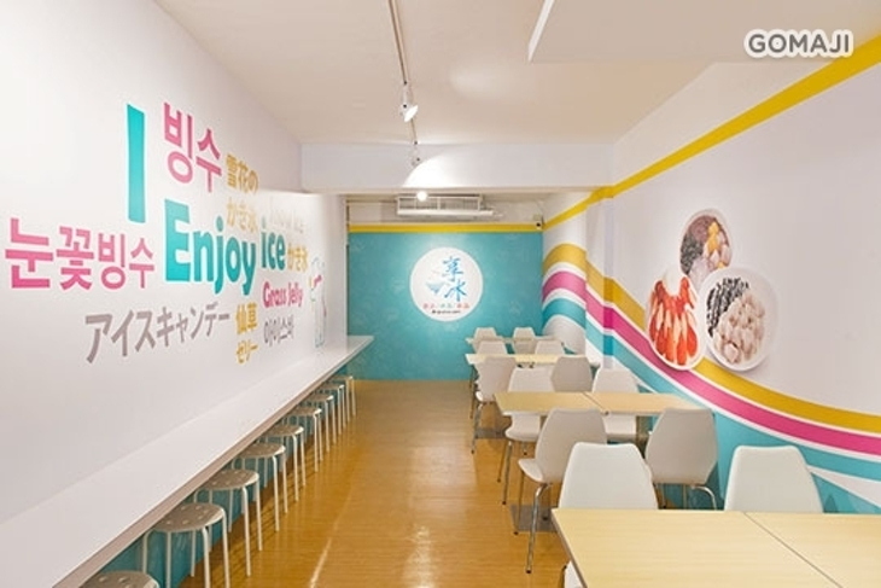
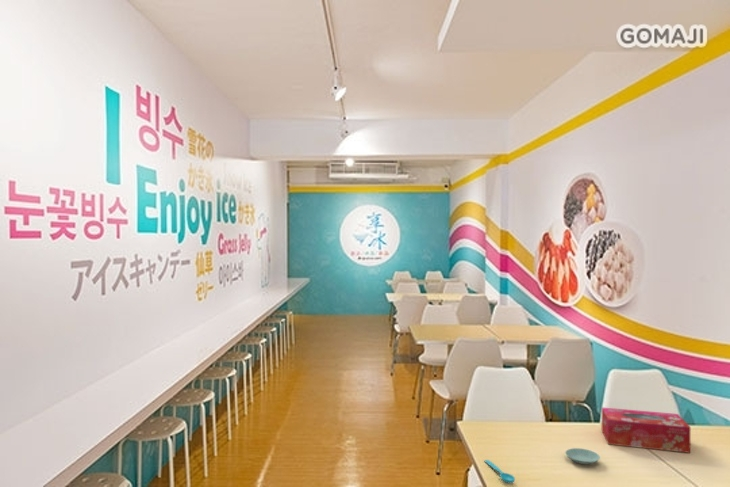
+ saucer [565,447,601,465]
+ spoon [483,459,516,484]
+ tissue box [601,406,691,454]
